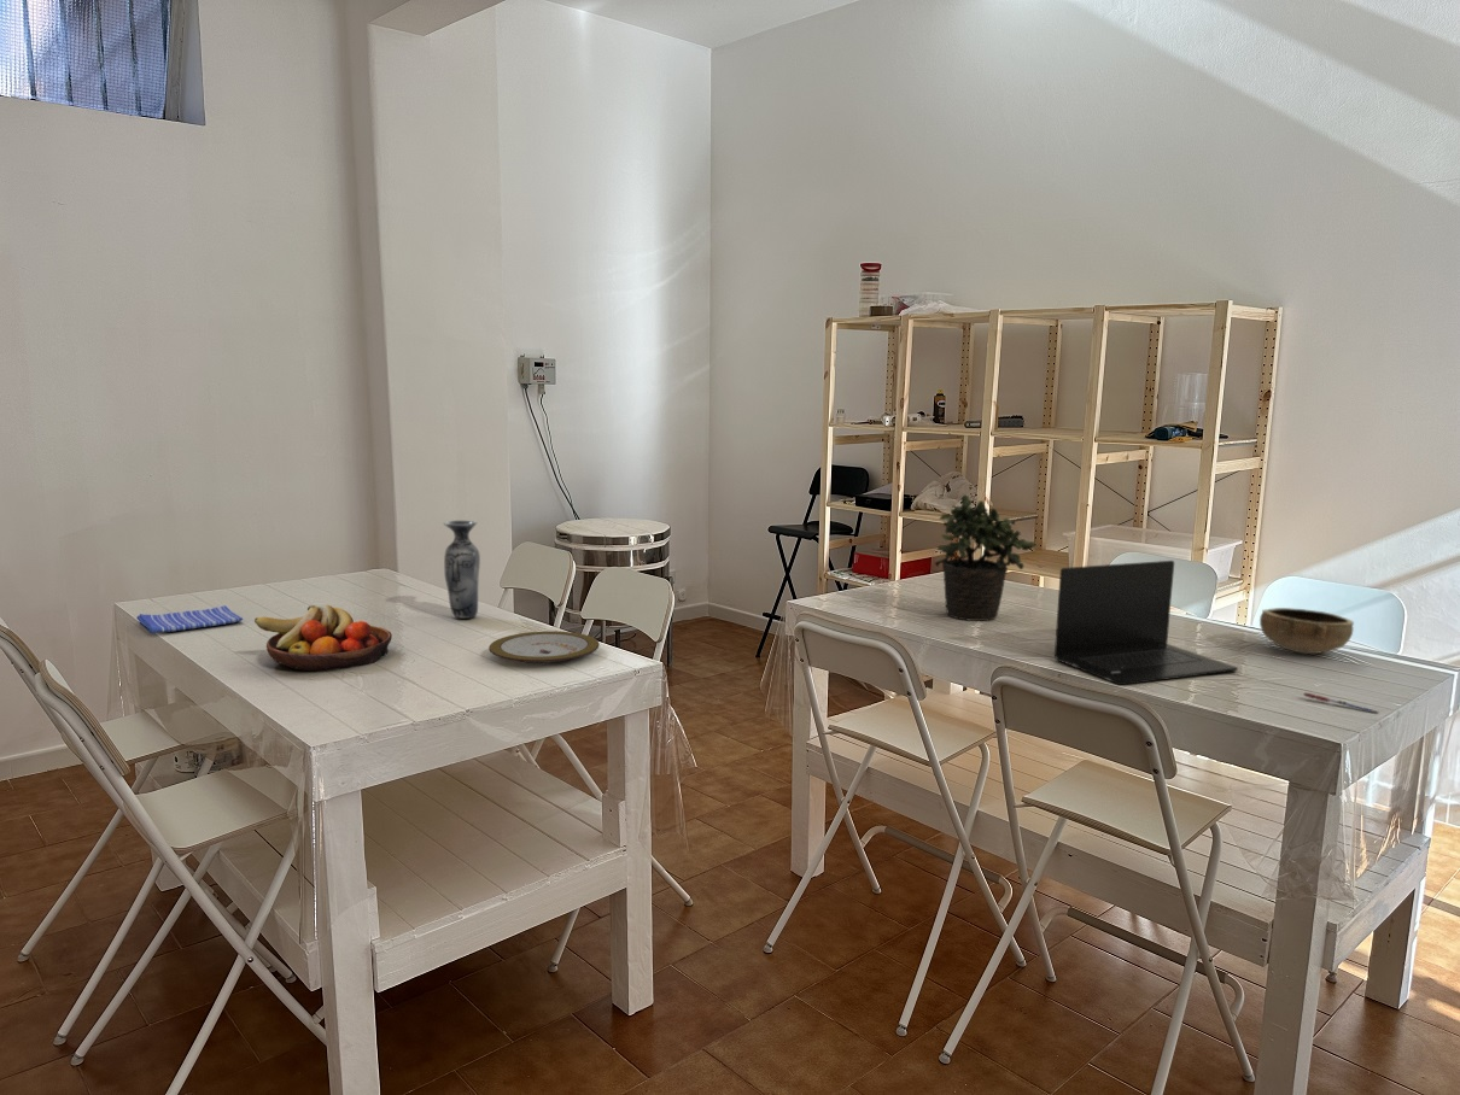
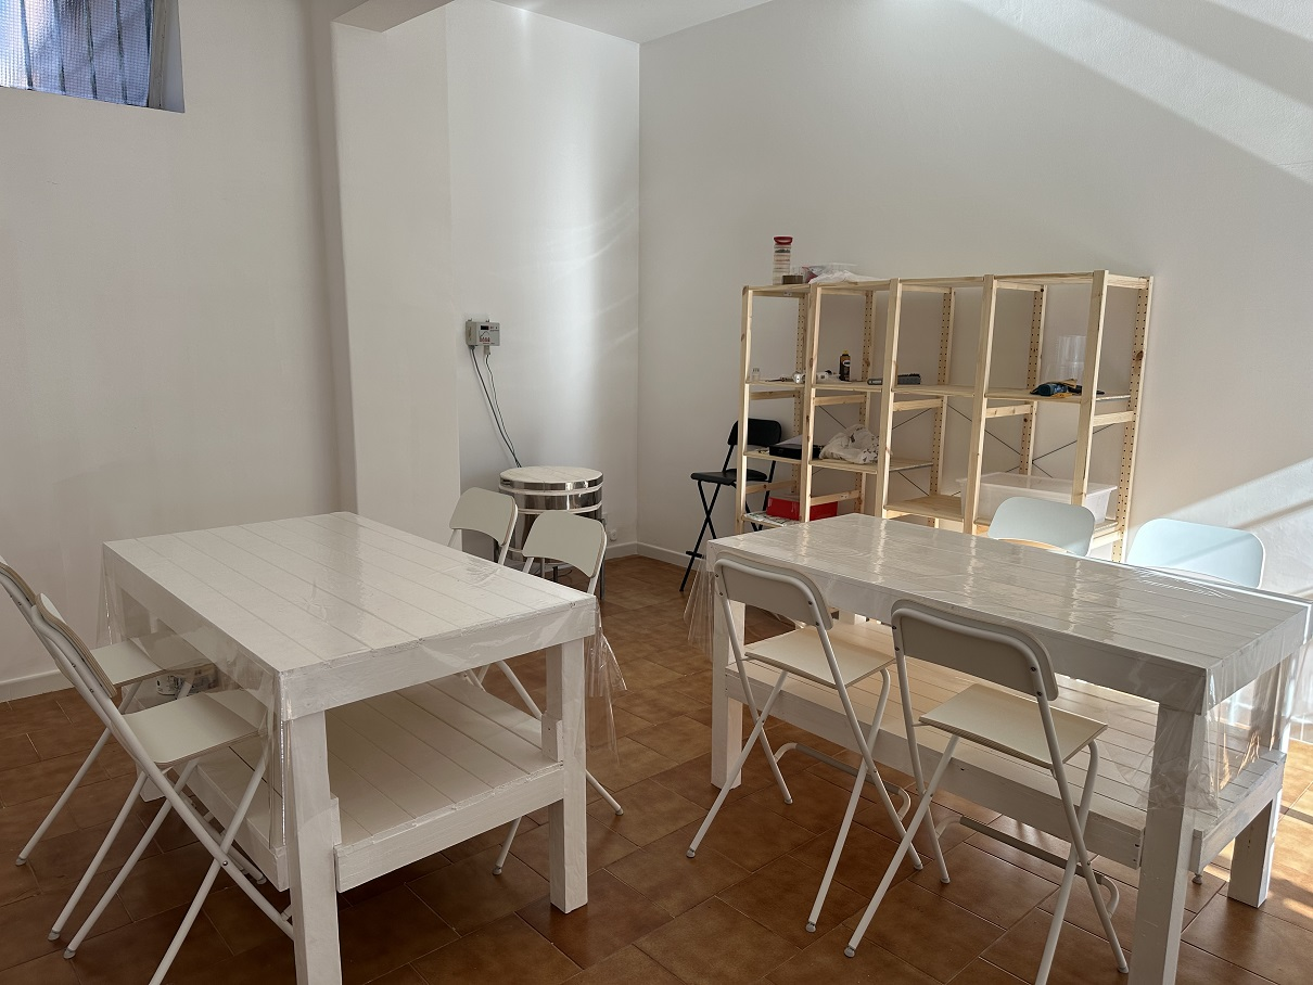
- dish towel [135,604,244,634]
- fruit bowl [253,604,393,673]
- plate [487,630,601,664]
- vase [443,520,481,620]
- laptop [1053,560,1239,686]
- potted plant [934,493,1036,622]
- pen [1302,692,1380,714]
- bowl [1258,607,1355,655]
